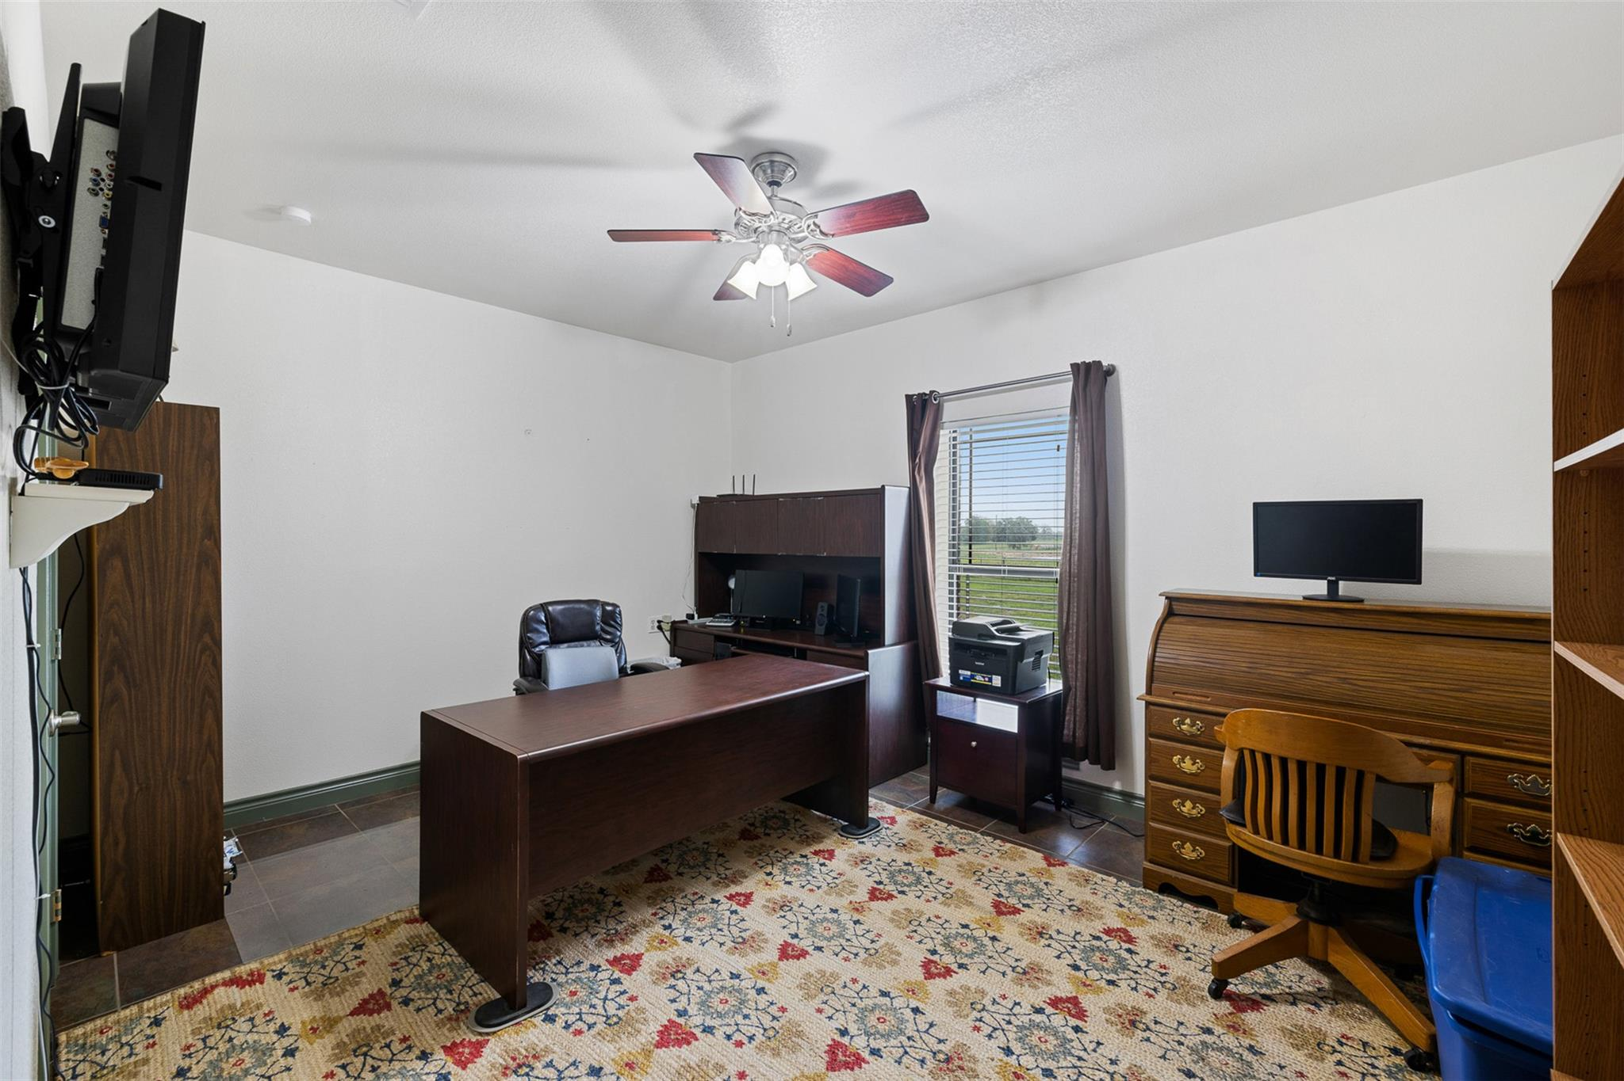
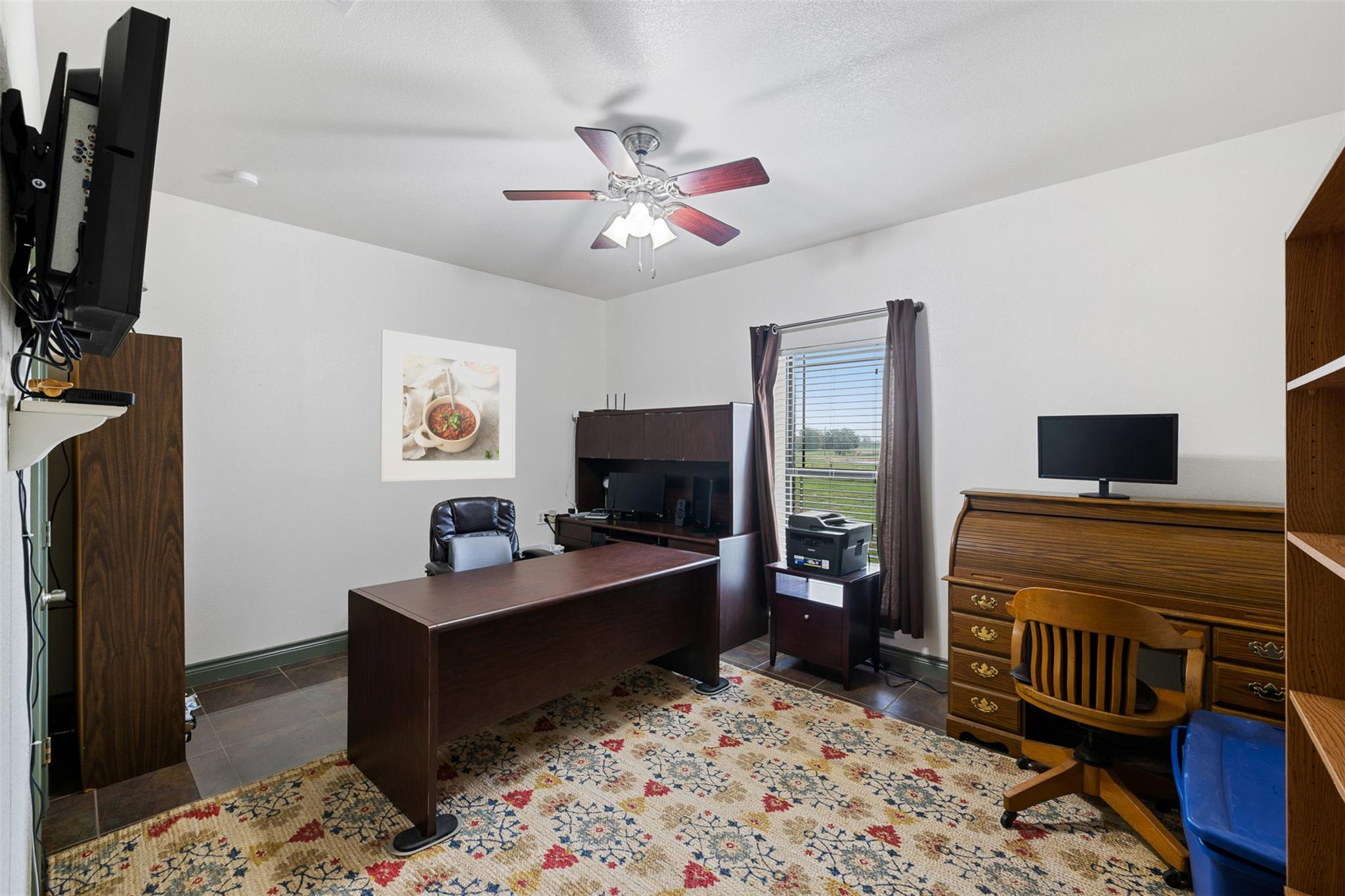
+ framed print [379,329,517,482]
